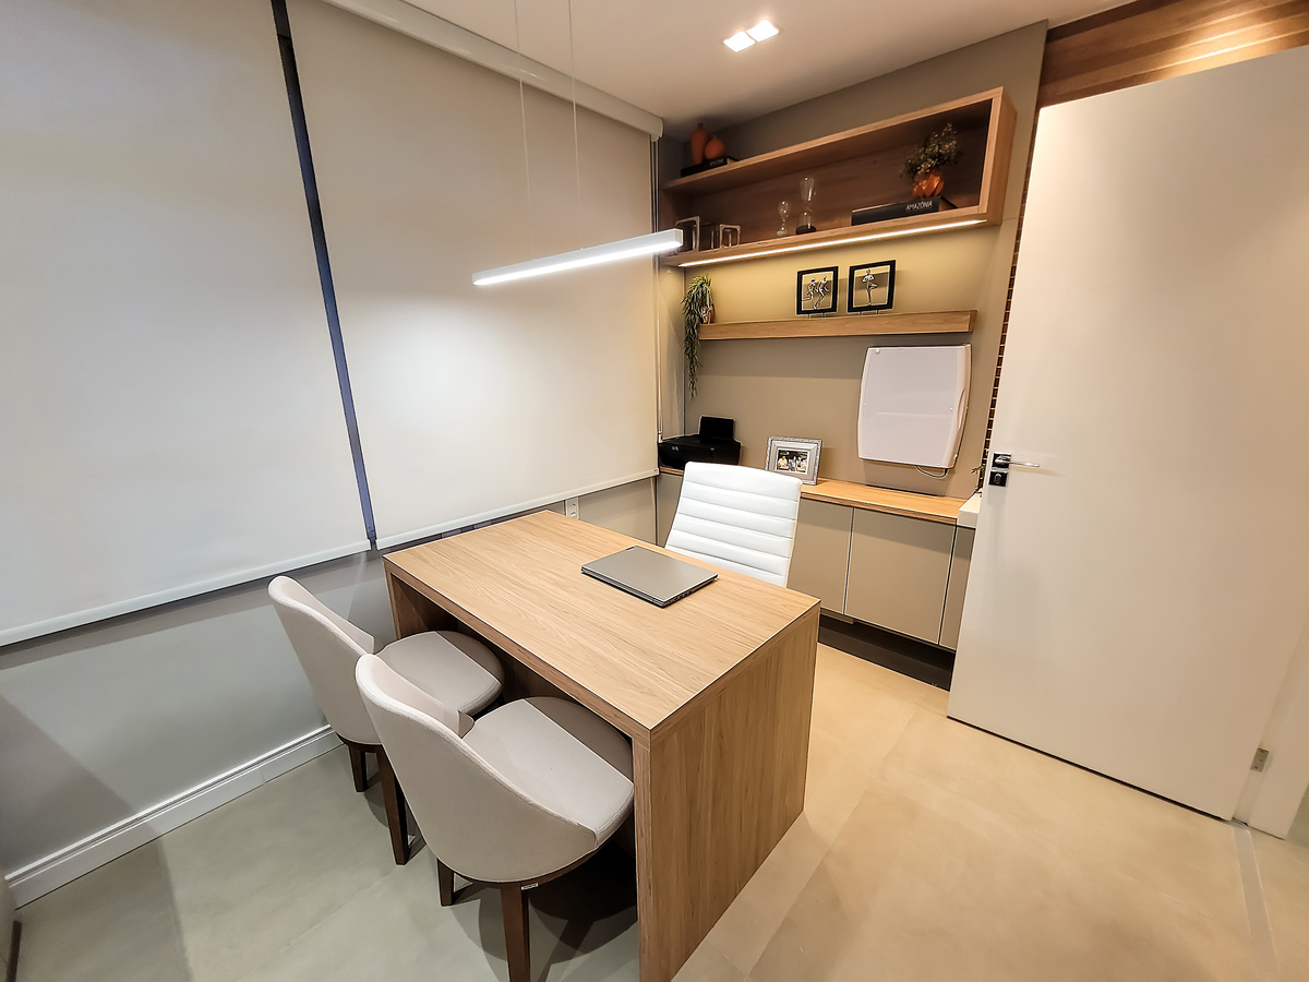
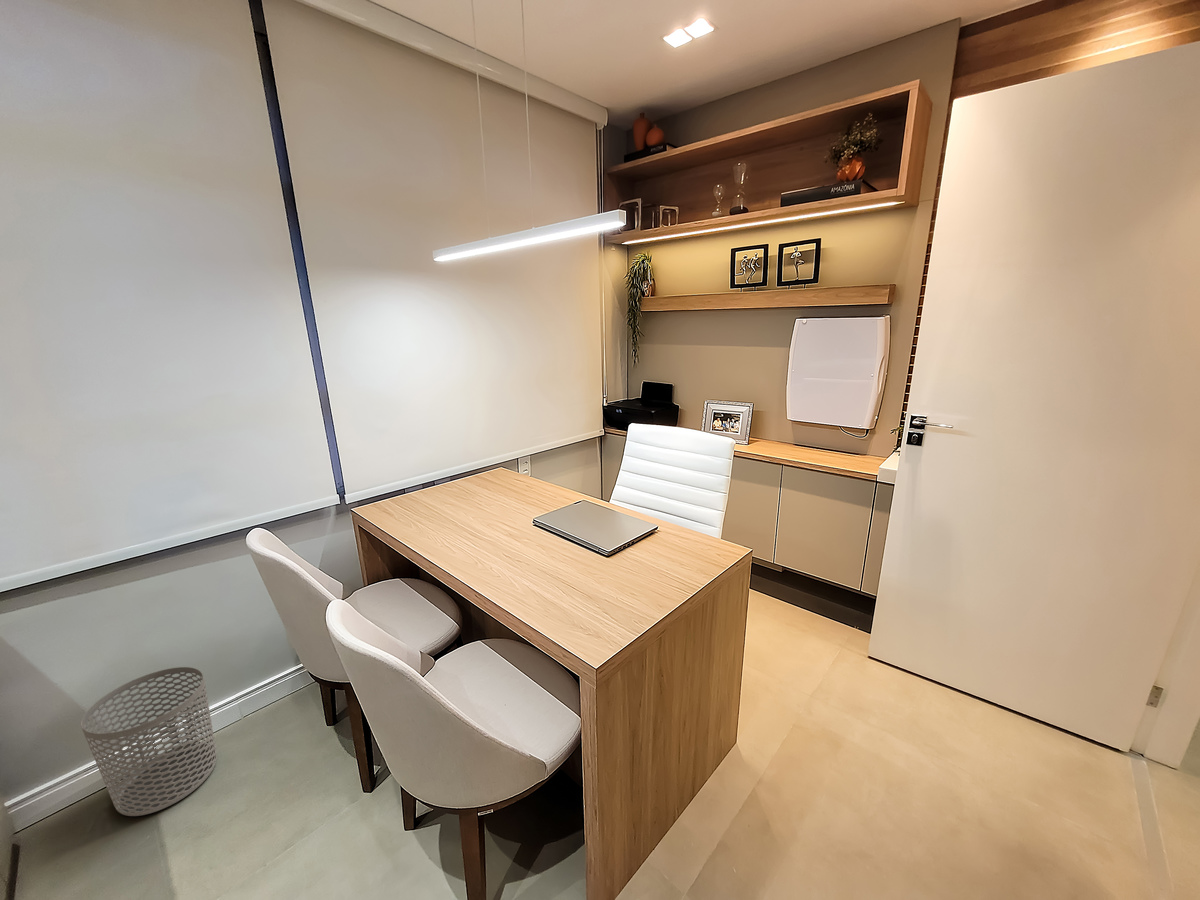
+ waste bin [80,666,218,817]
